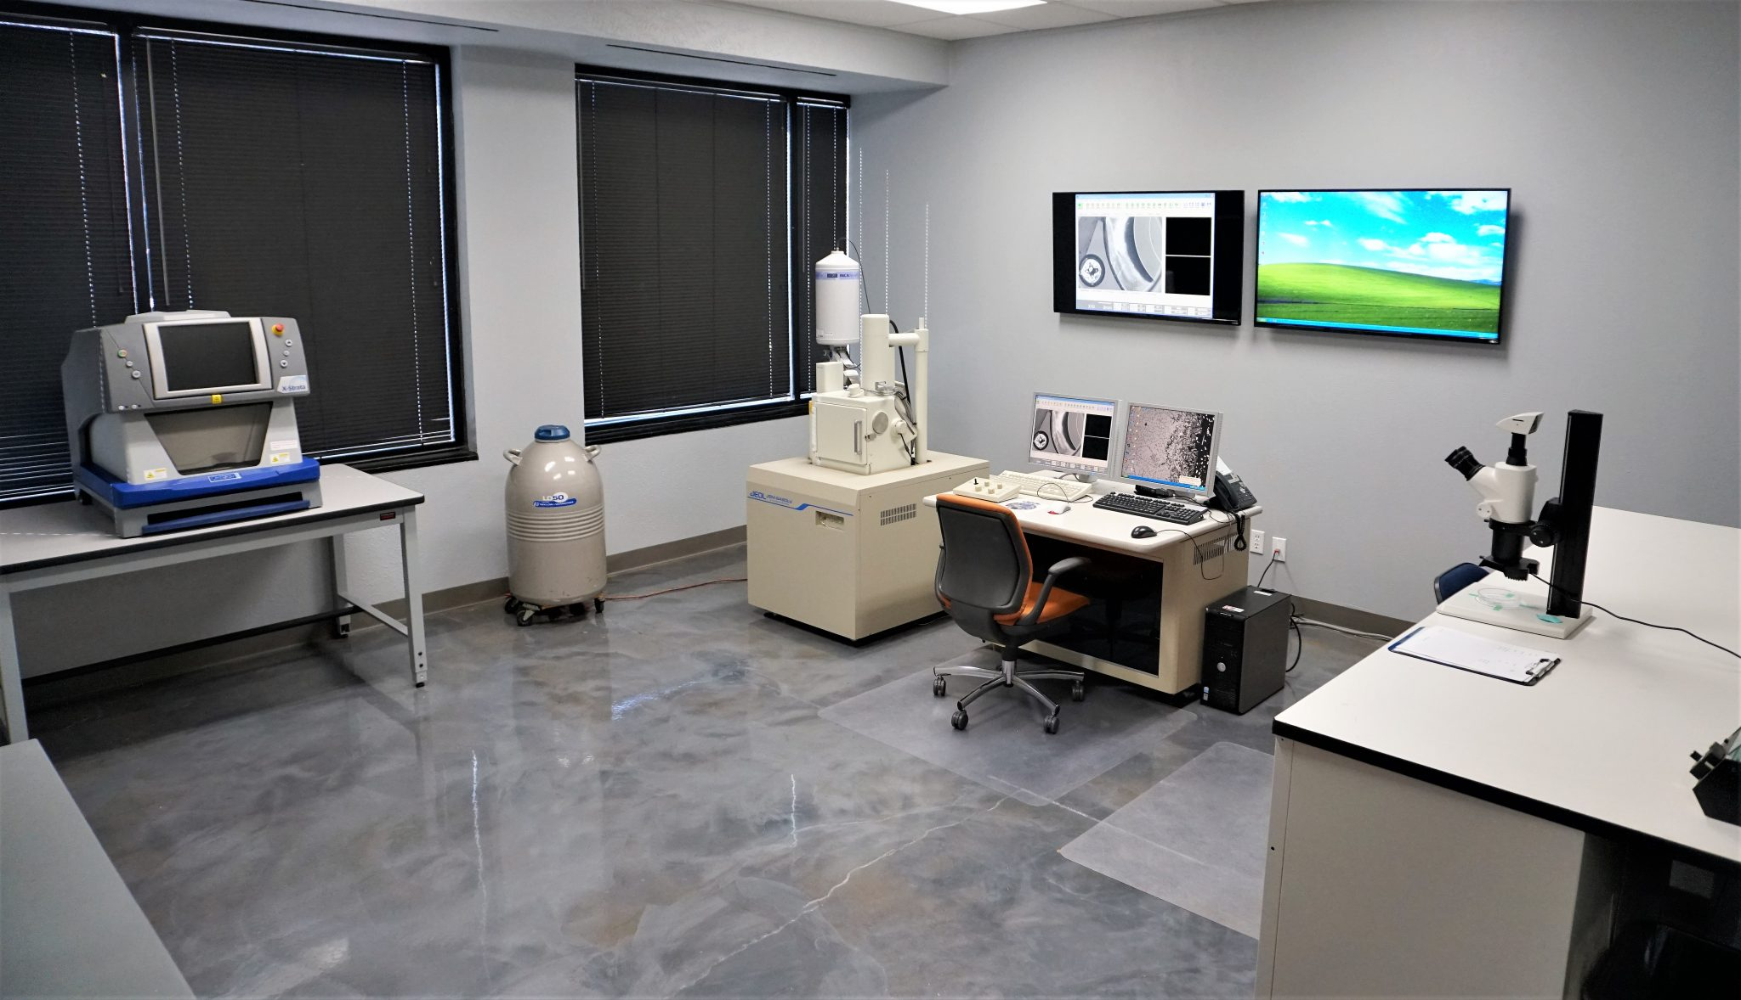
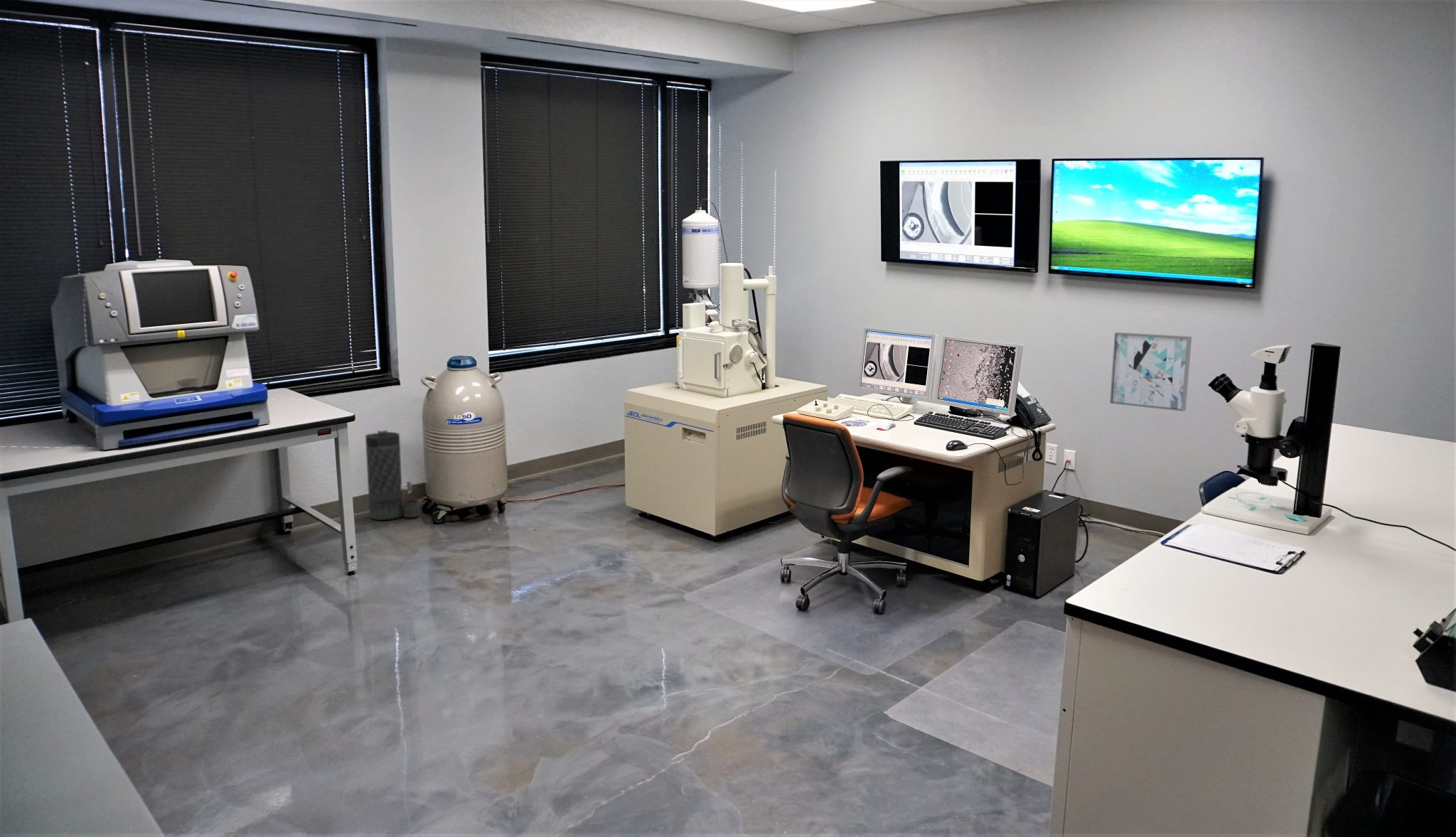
+ wall art [1109,332,1192,412]
+ canister [365,428,420,521]
